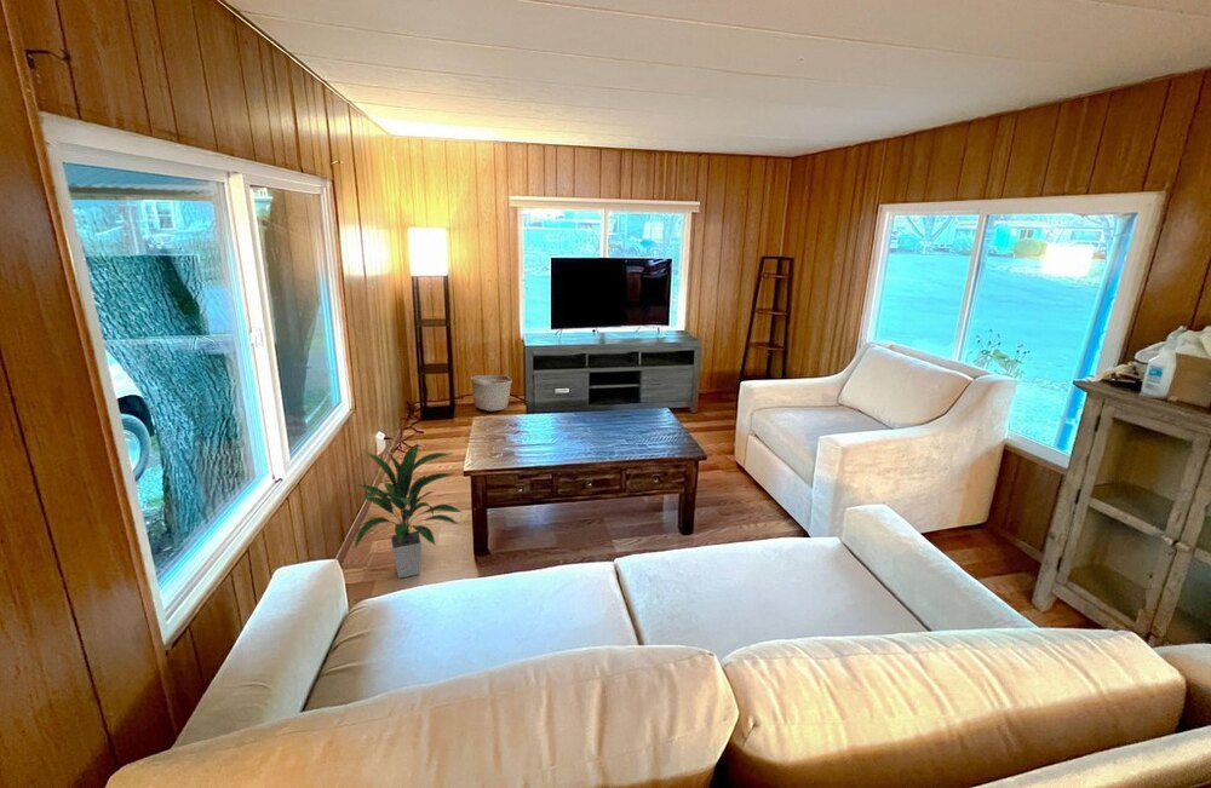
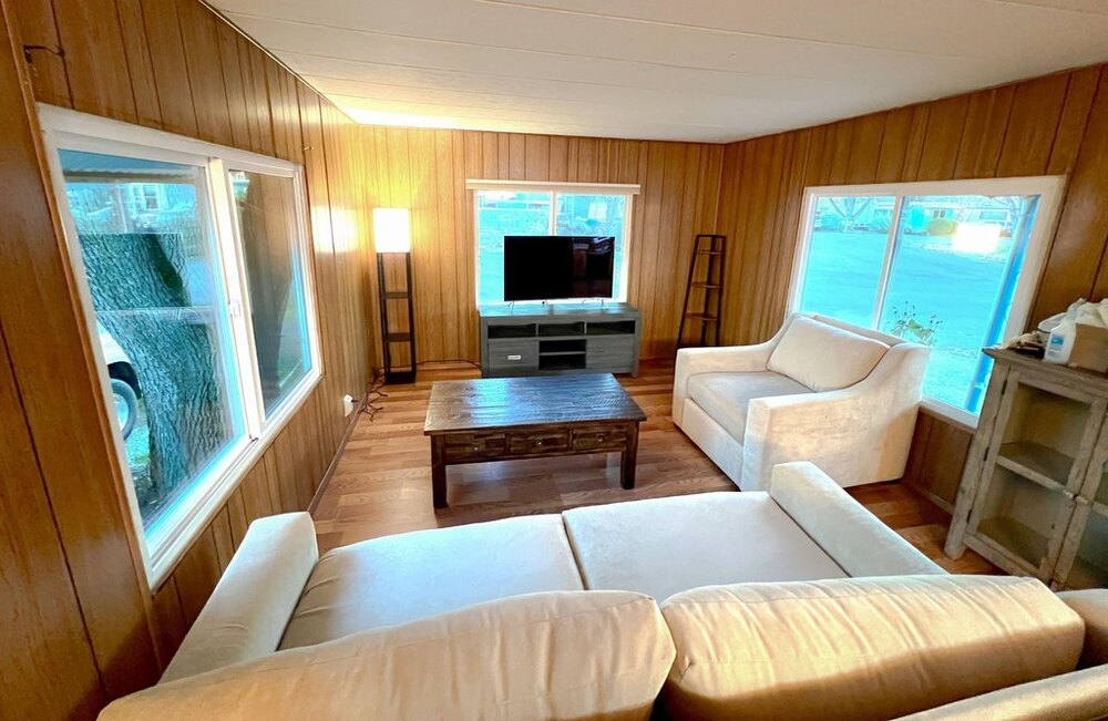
- indoor plant [352,442,463,580]
- basket [469,374,513,412]
